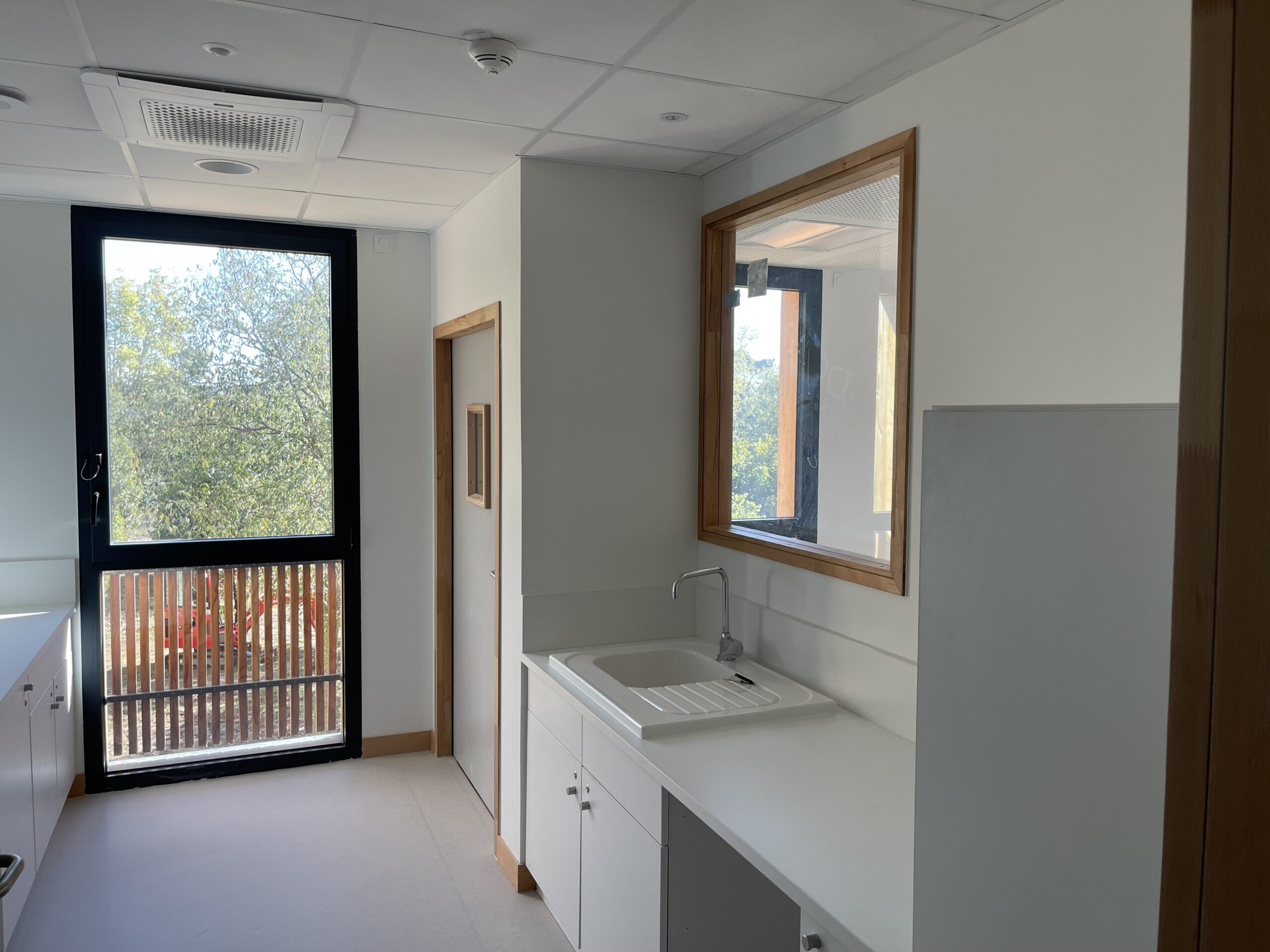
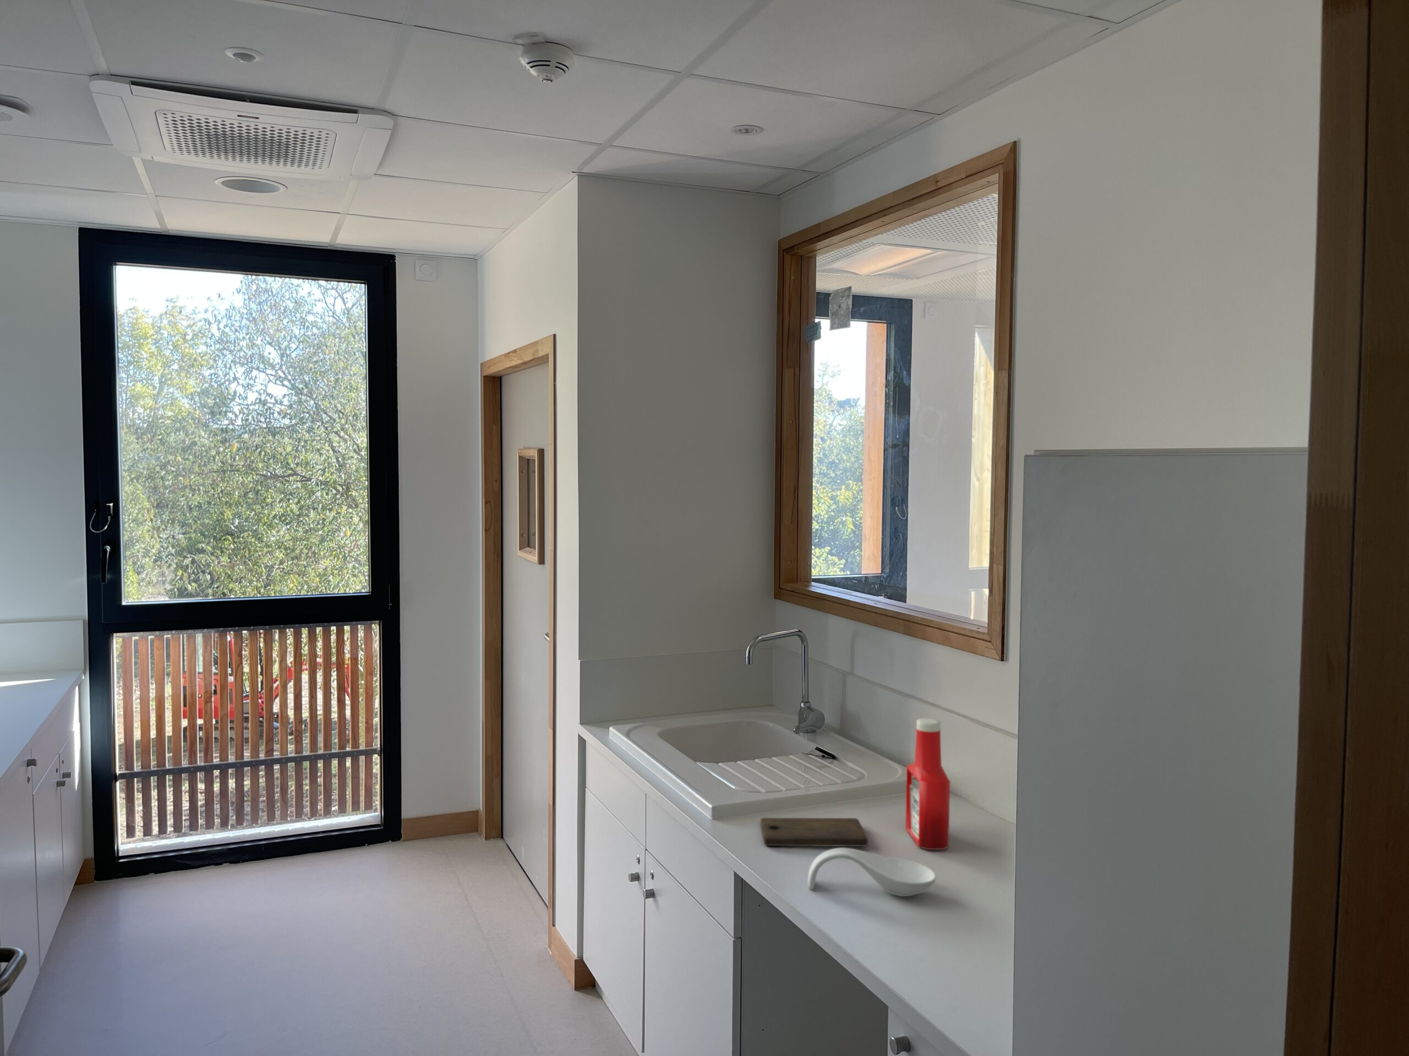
+ spoon rest [808,847,936,897]
+ soap bottle [905,718,951,851]
+ cutting board [760,818,869,847]
